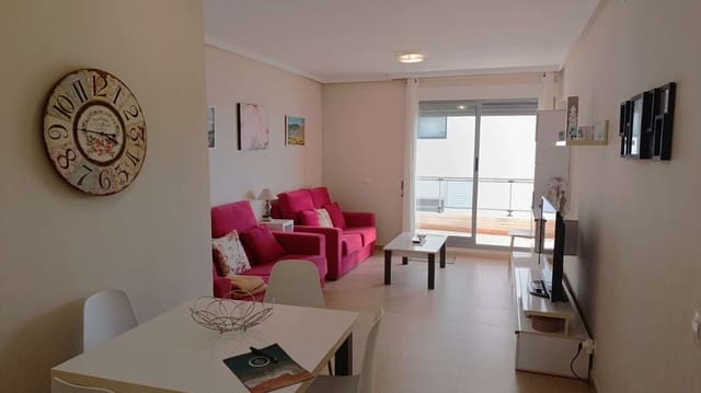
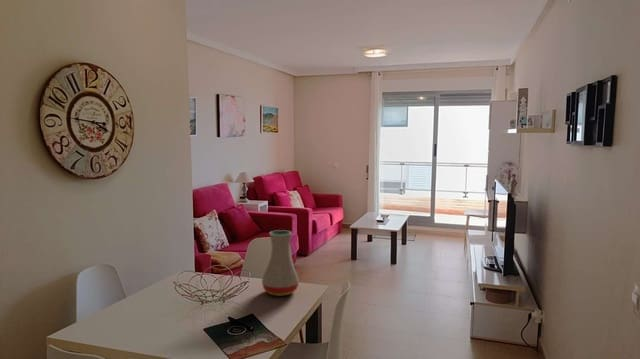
+ vase [261,229,300,297]
